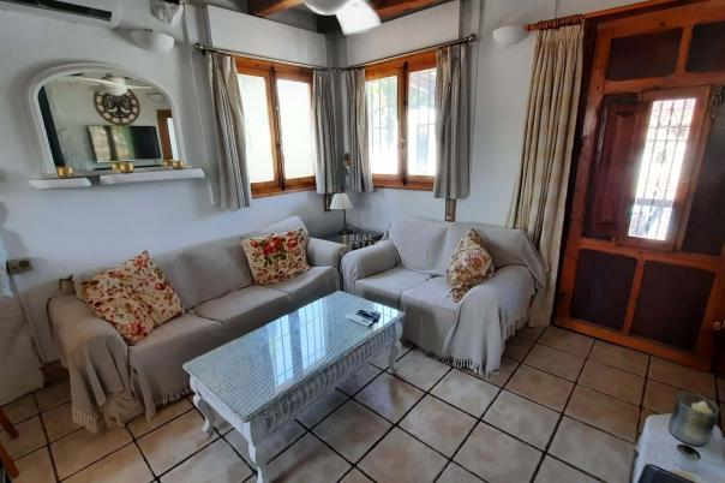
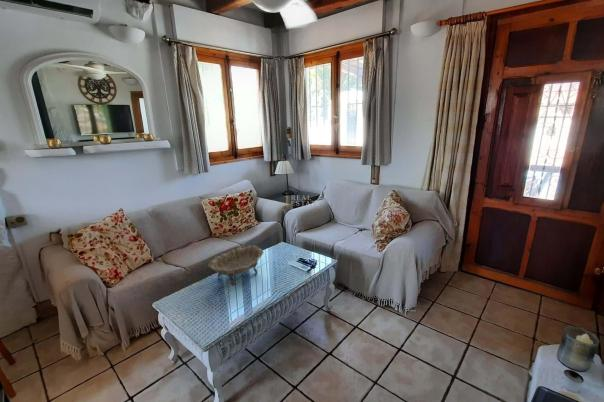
+ decorative bowl [206,244,265,286]
